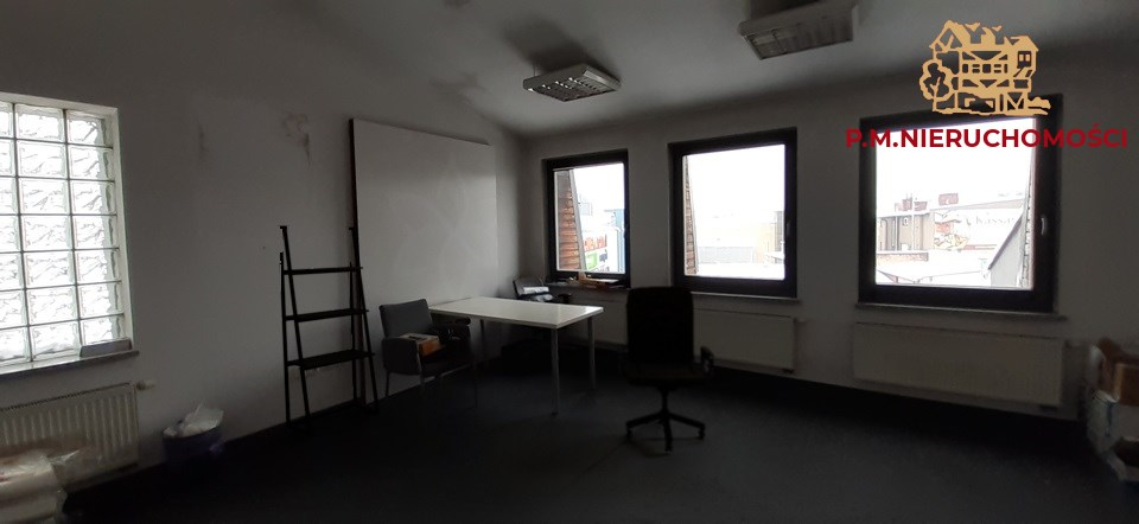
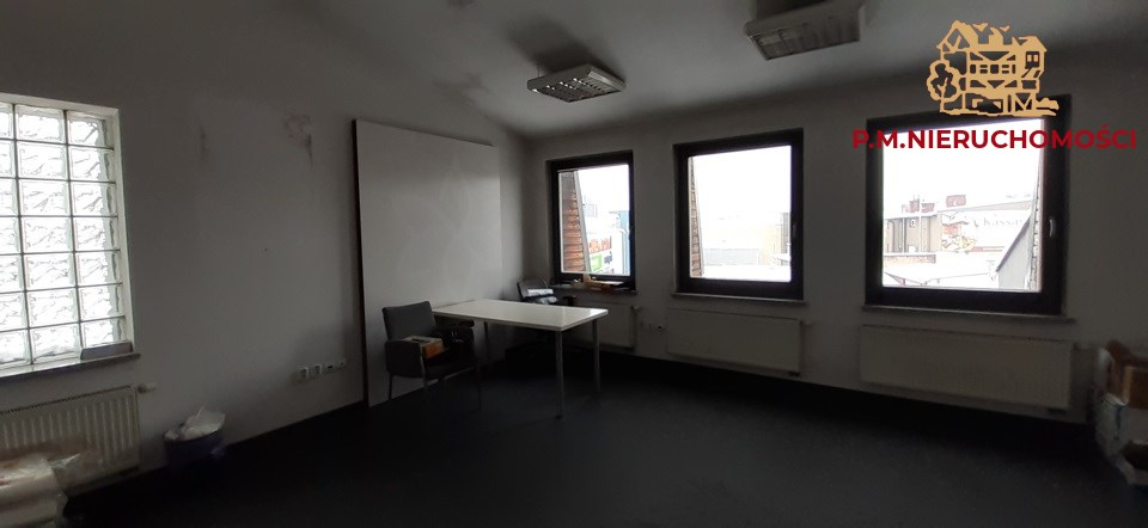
- shelving unit [279,224,381,437]
- office chair [616,285,715,453]
